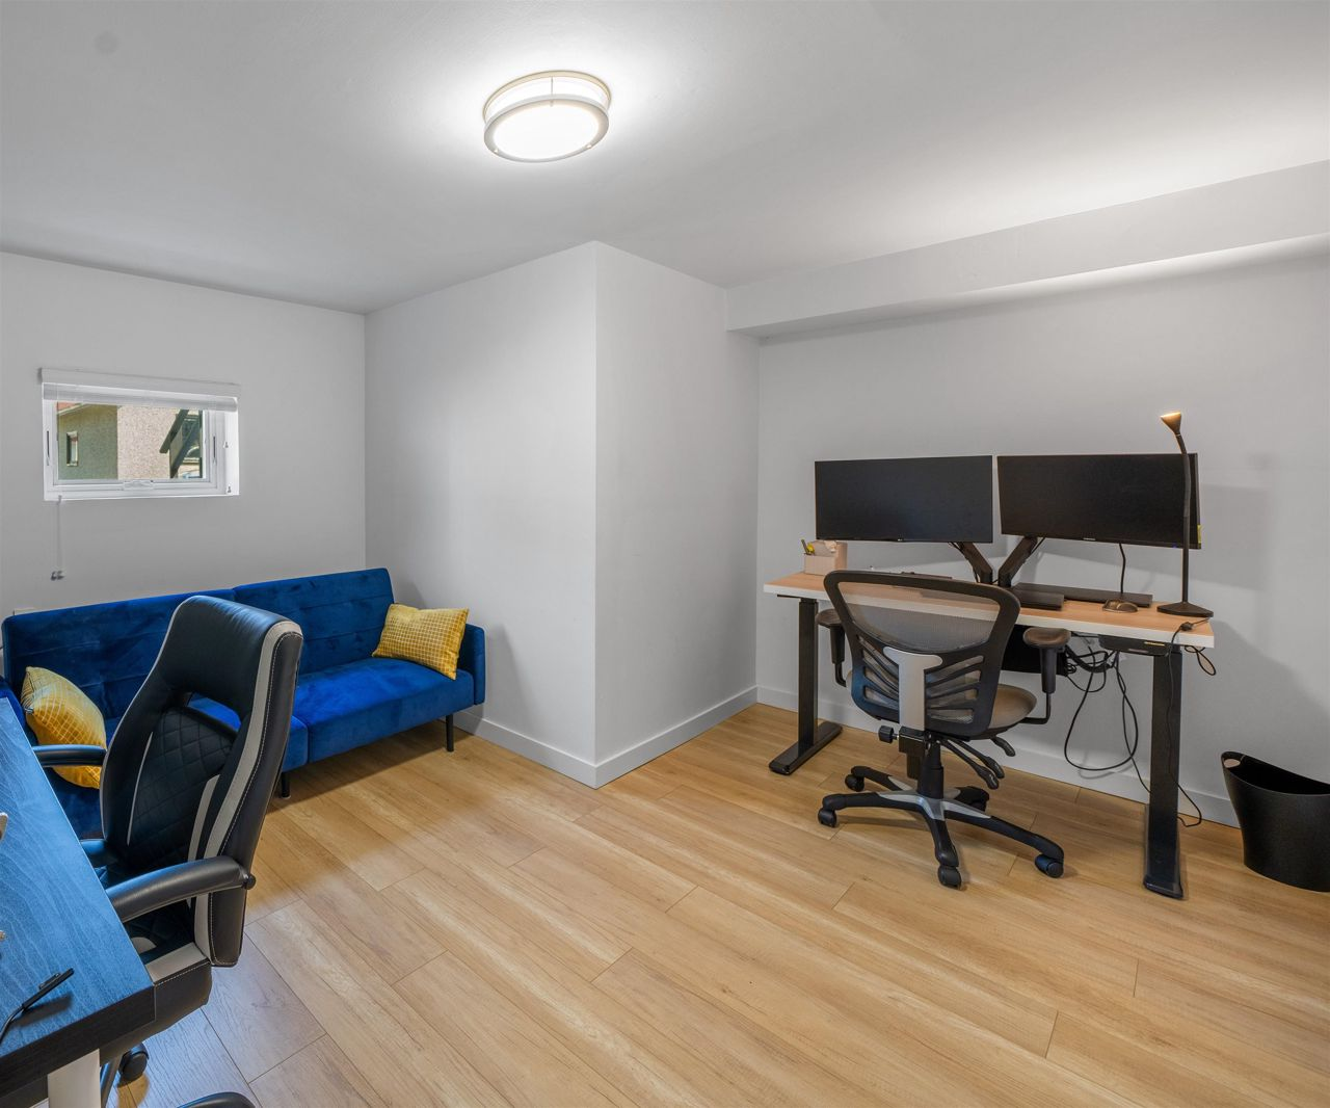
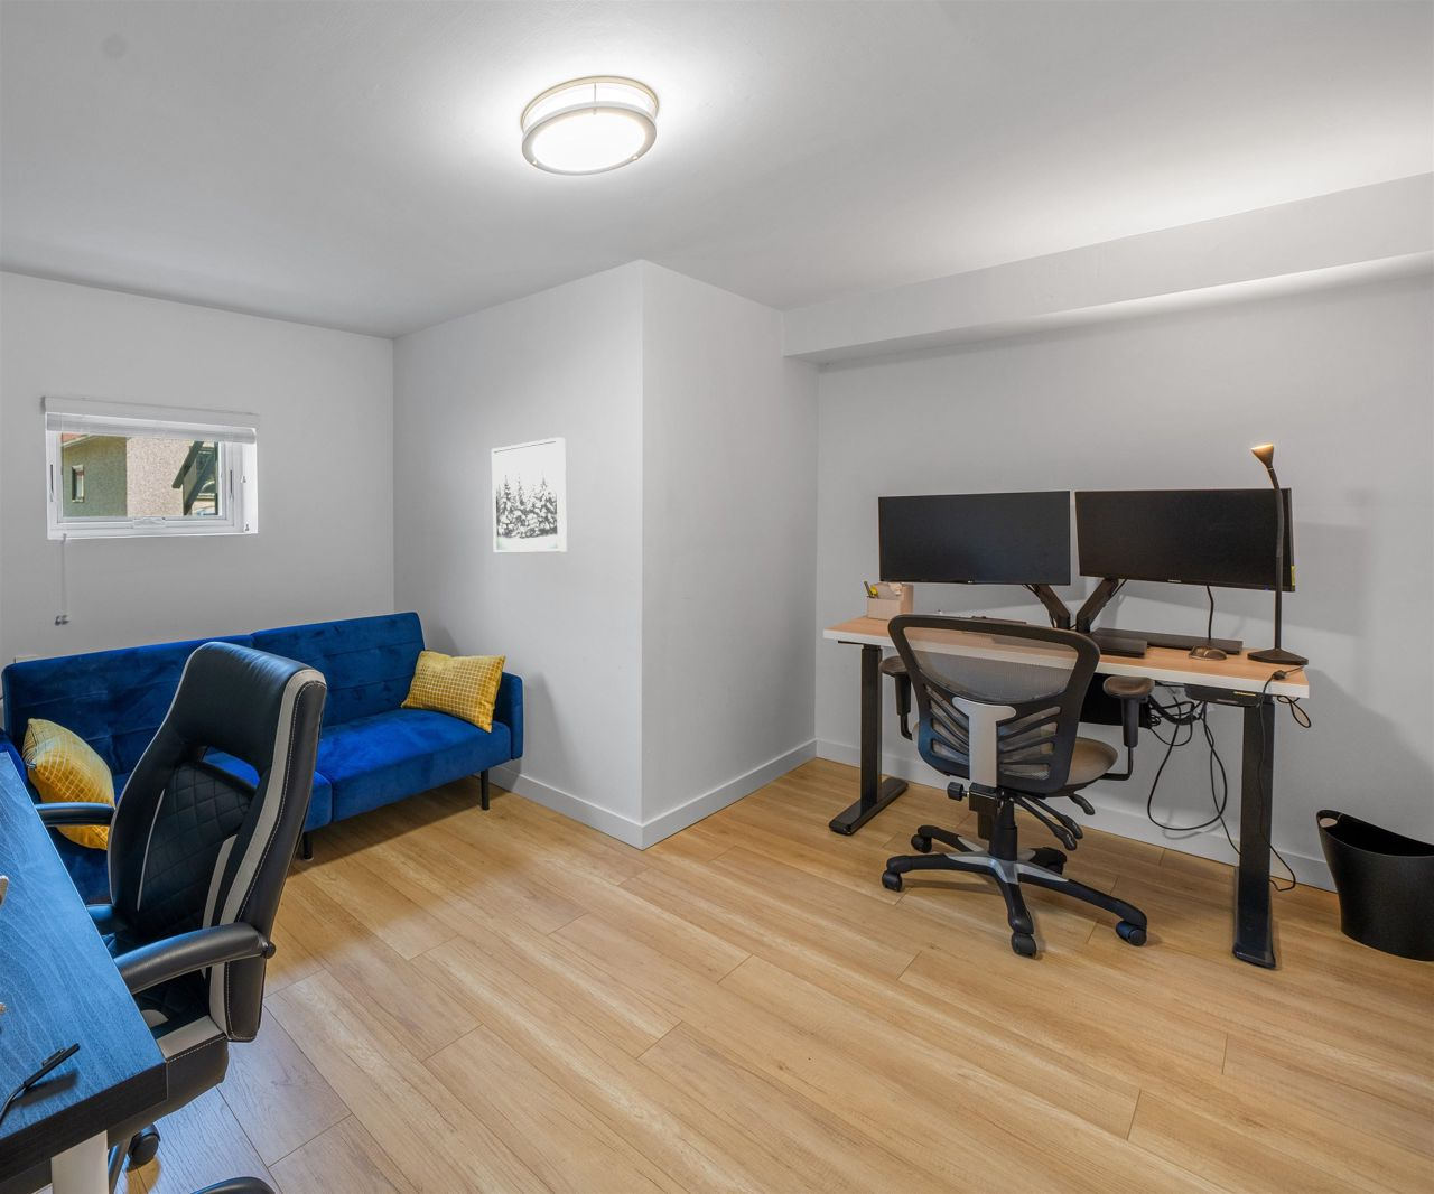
+ wall art [491,436,568,555]
